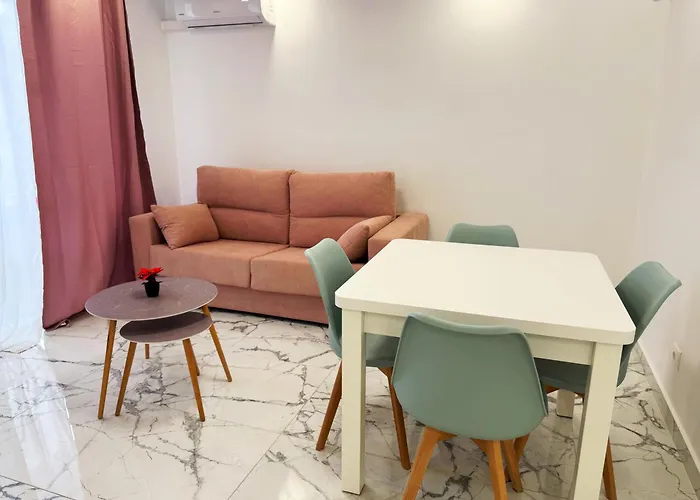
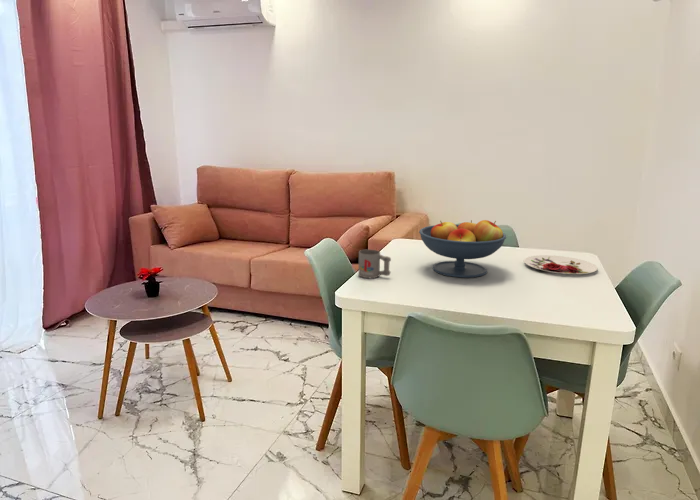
+ fruit bowl [418,219,507,279]
+ mug [357,248,392,279]
+ plate [523,254,599,275]
